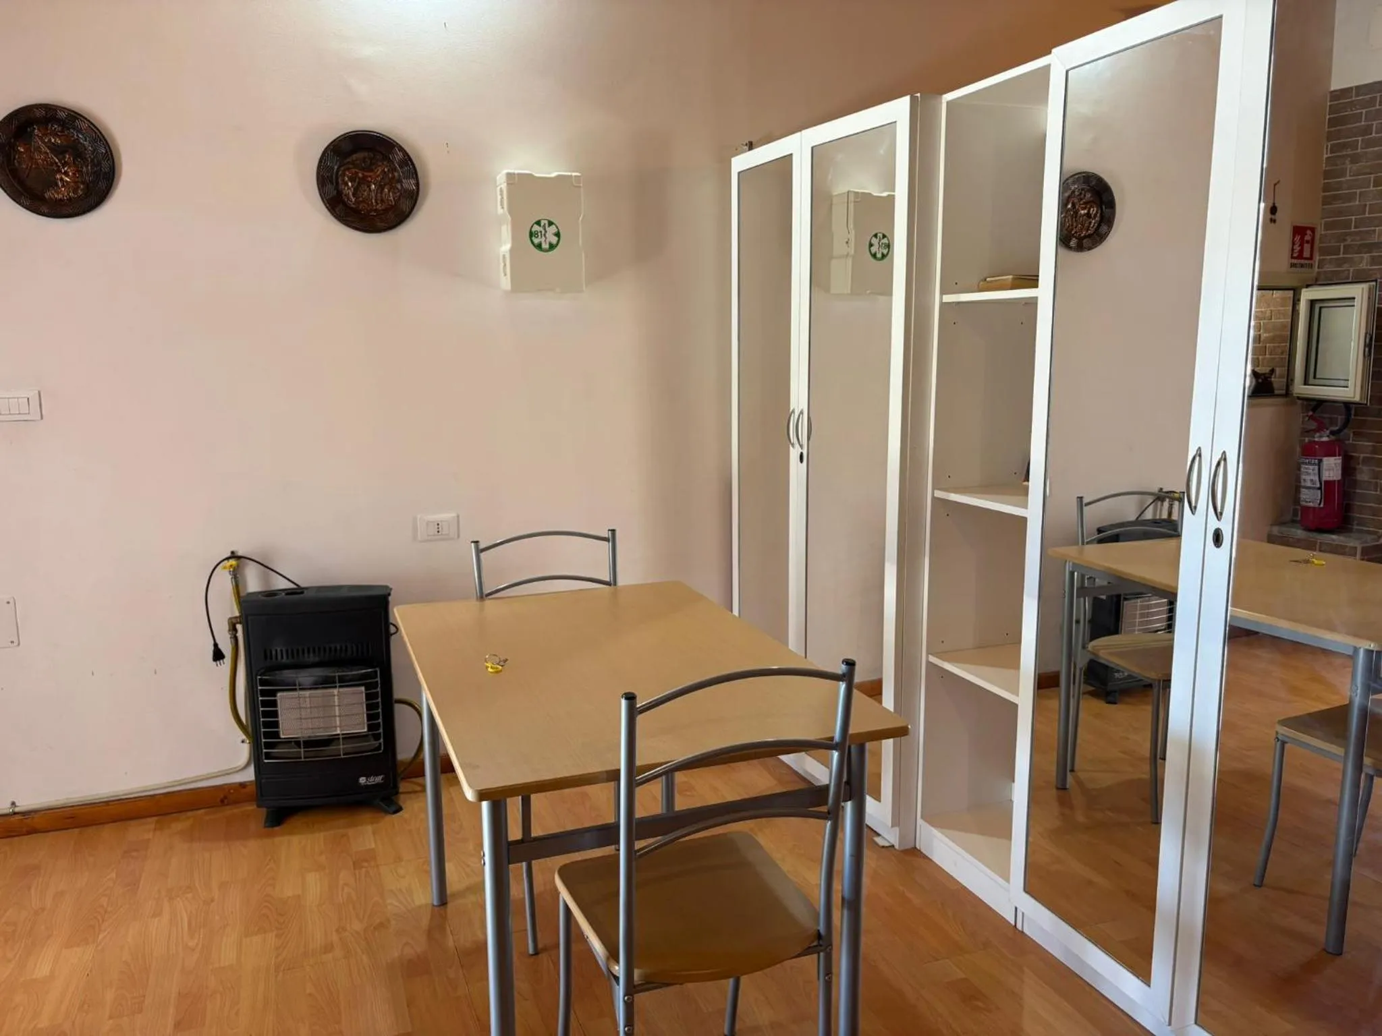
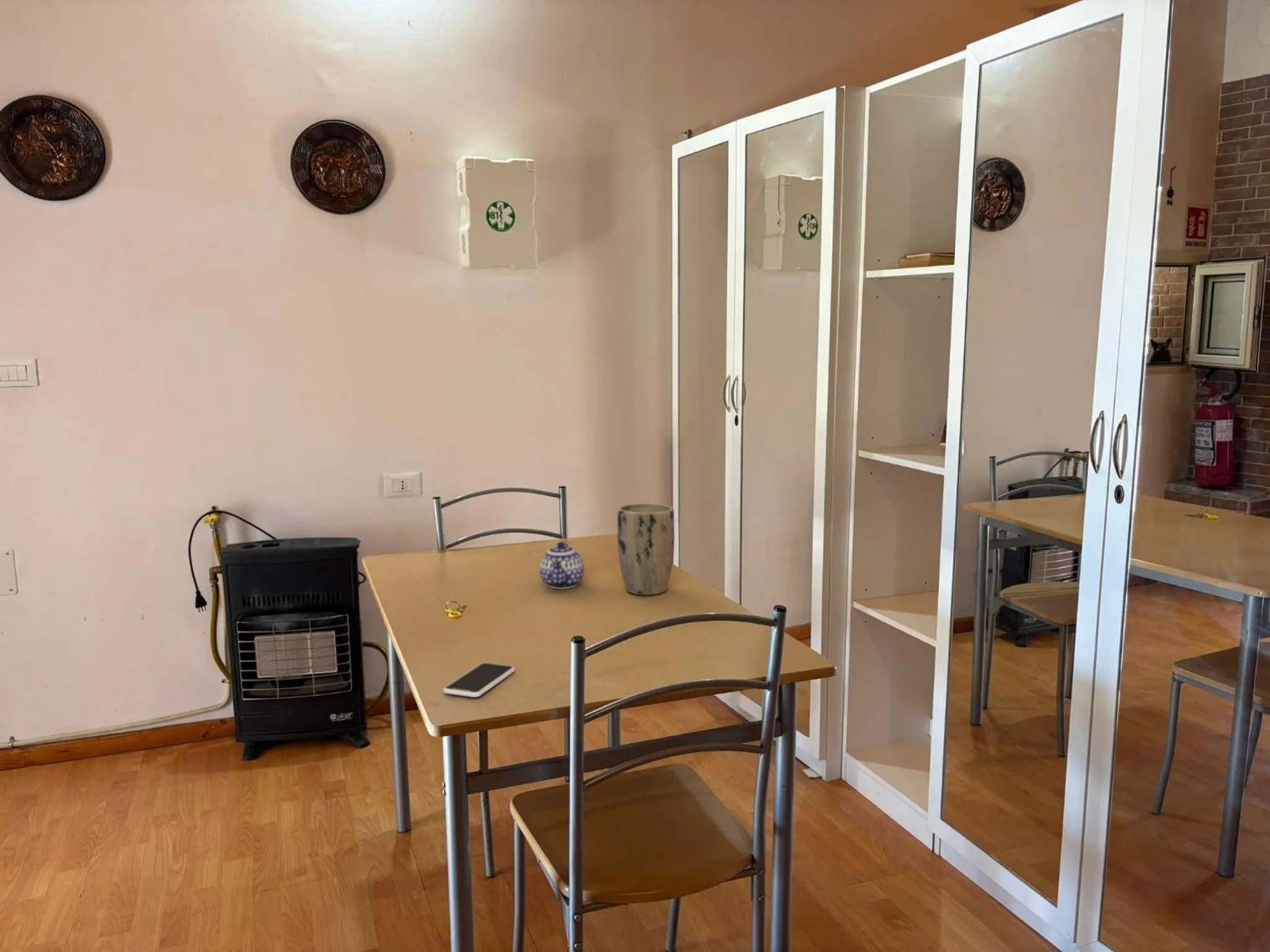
+ smartphone [443,663,516,698]
+ teapot [539,541,585,590]
+ plant pot [616,503,675,596]
